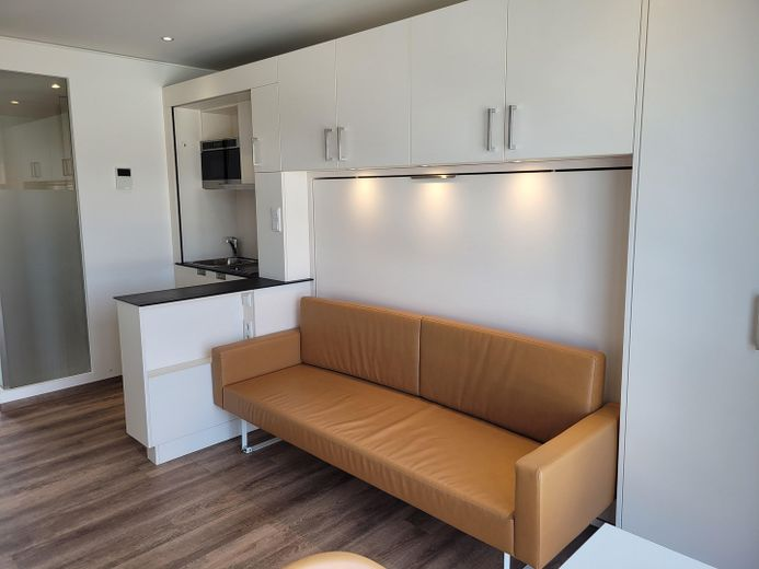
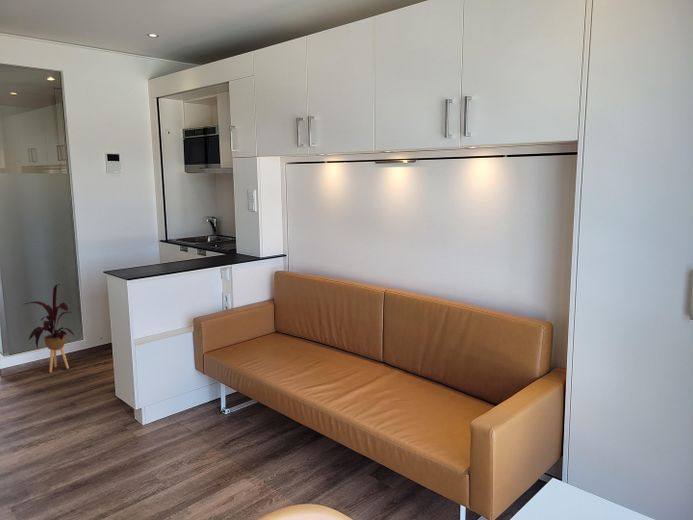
+ house plant [24,283,75,373]
